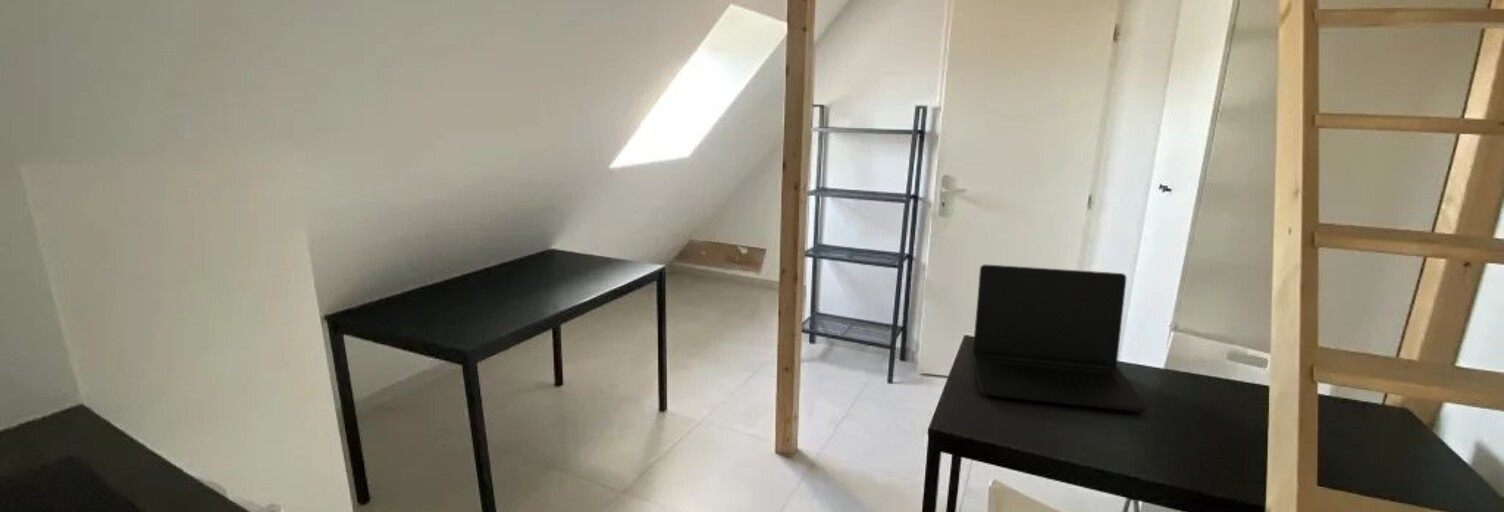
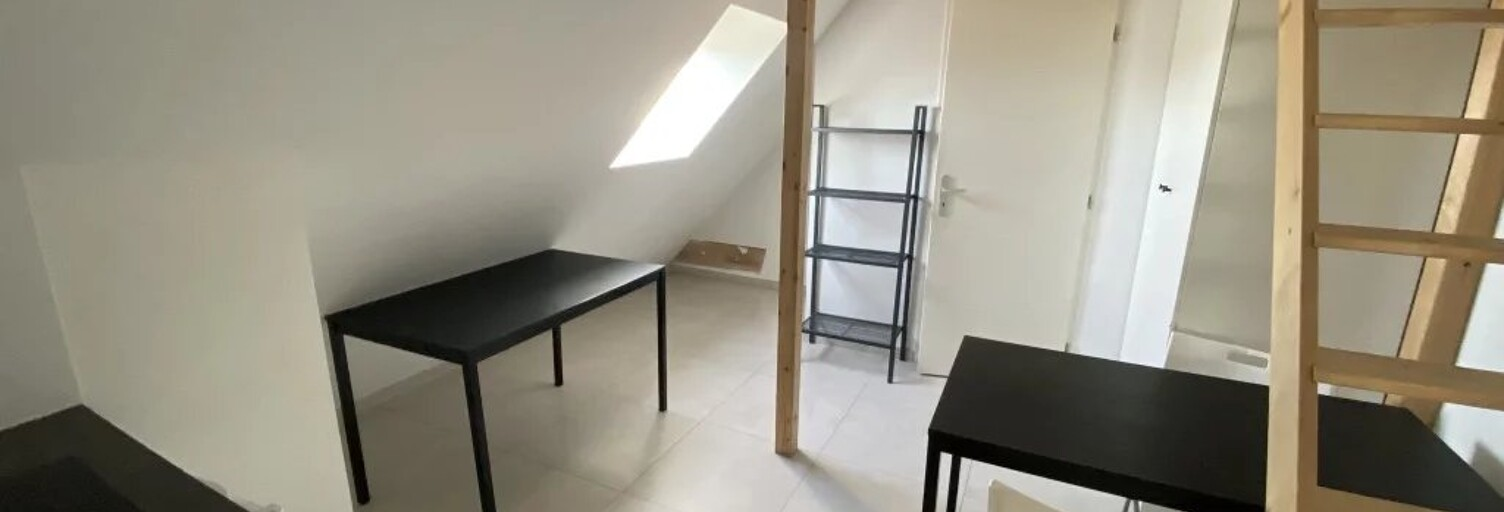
- laptop [972,264,1149,413]
